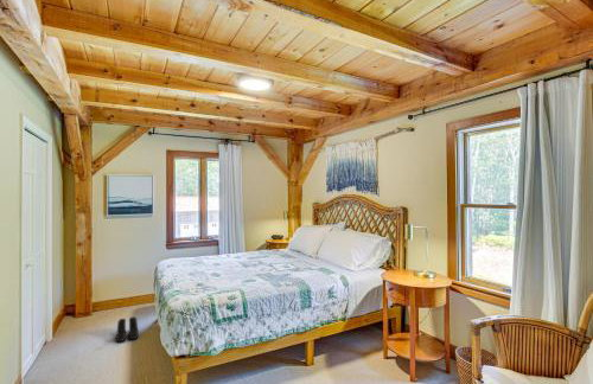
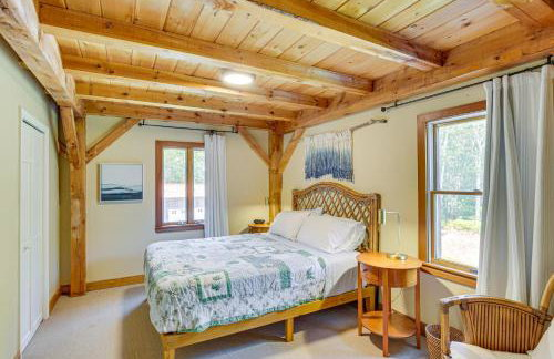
- boots [115,315,140,343]
